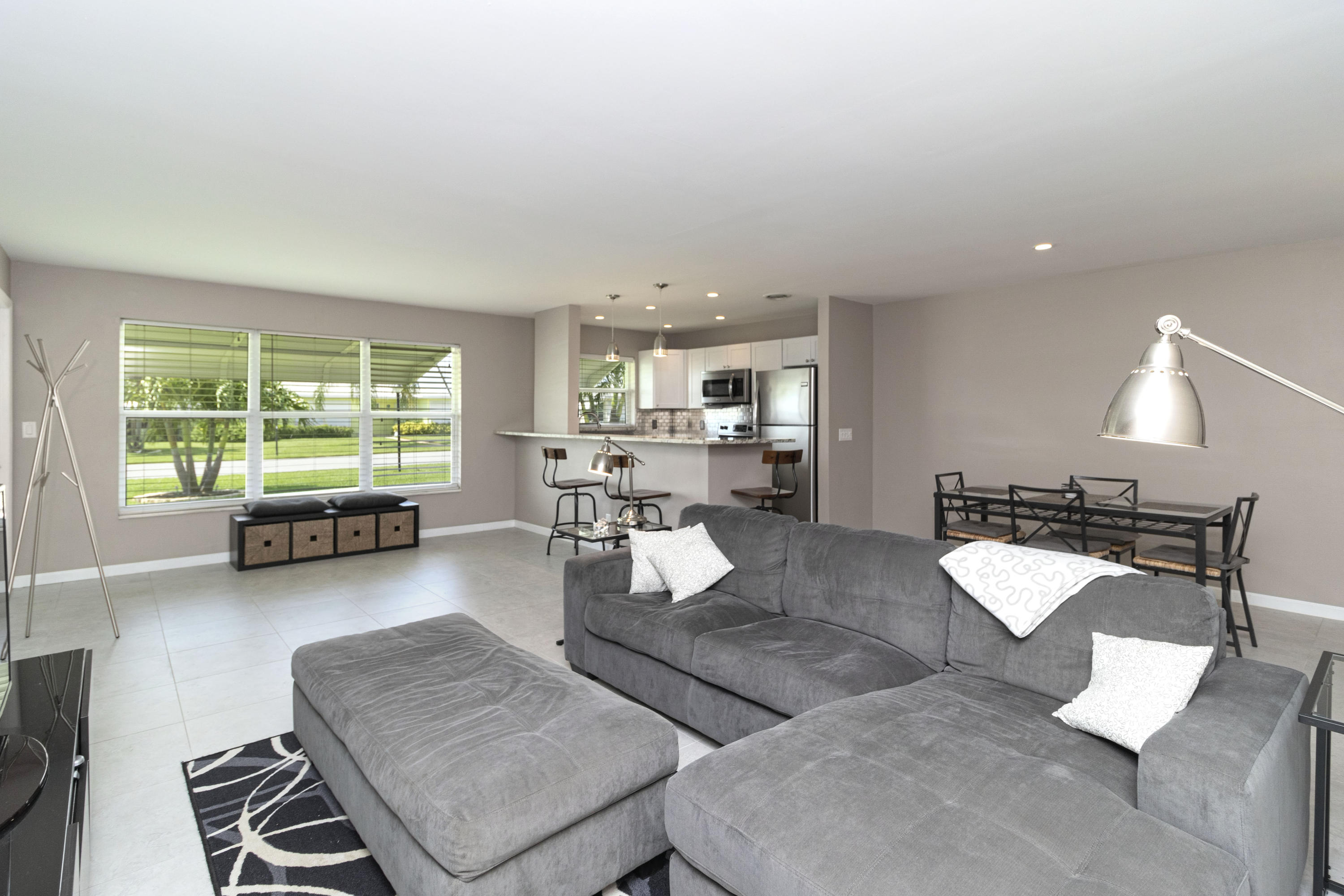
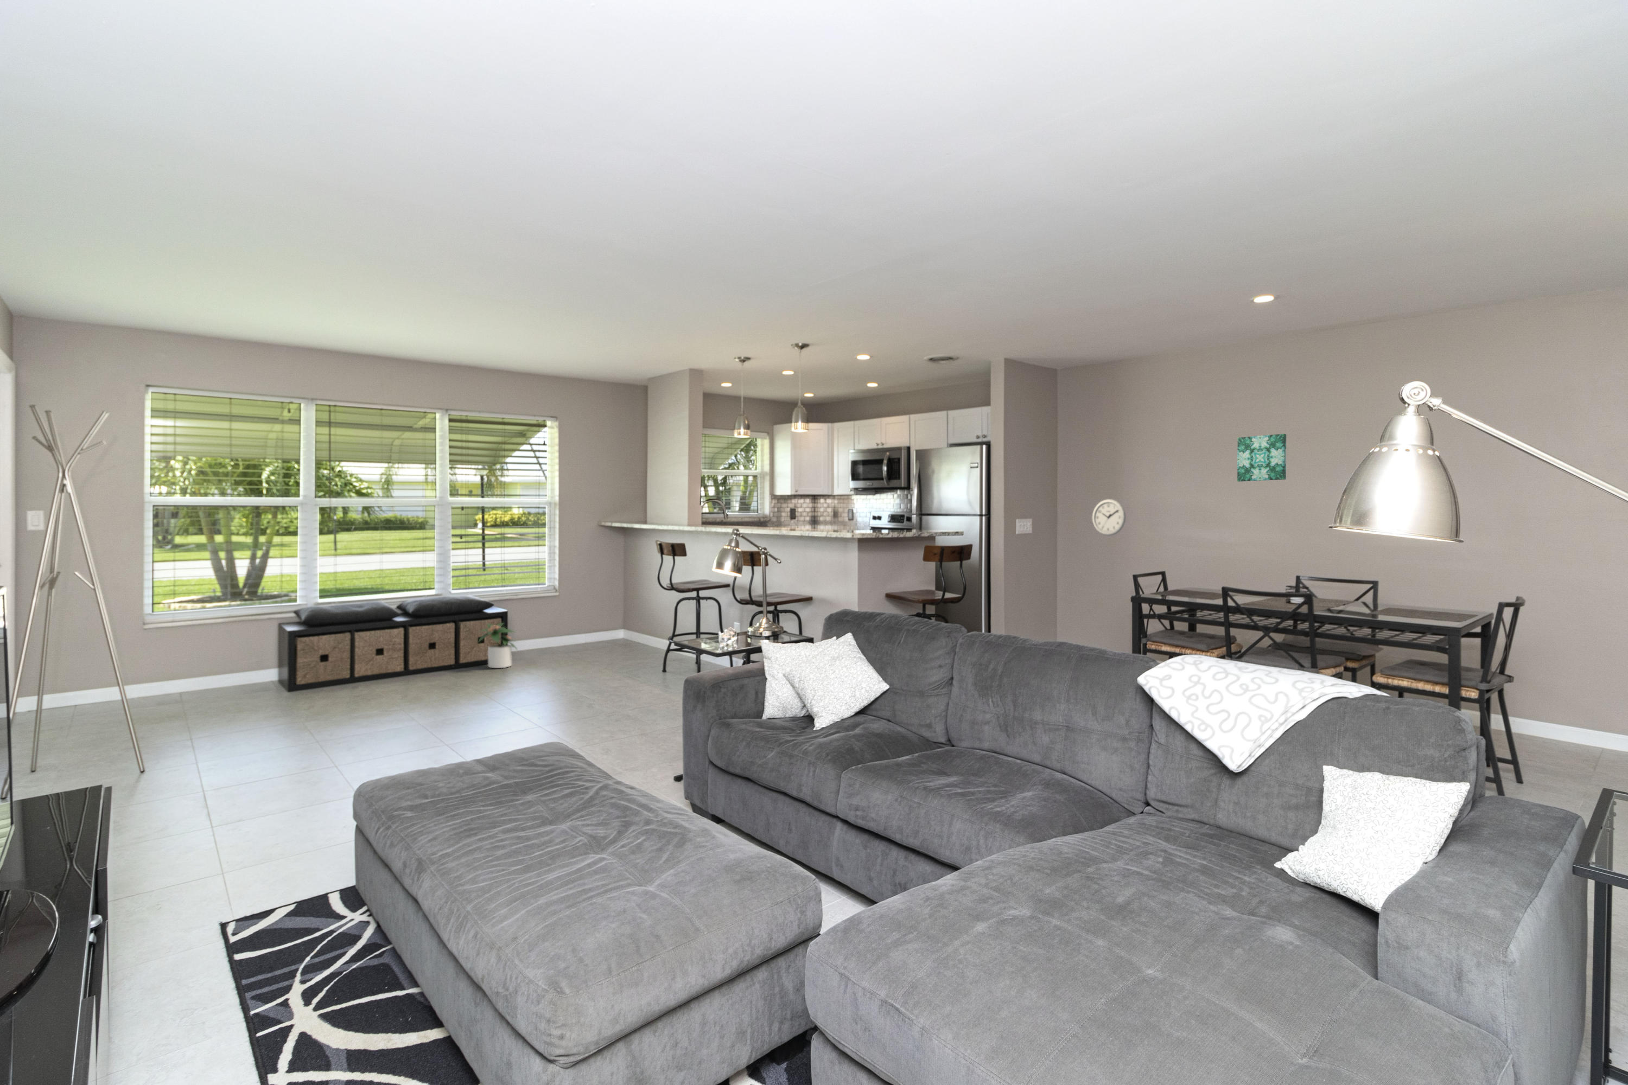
+ wall clock [1091,499,1127,536]
+ wall art [1237,434,1286,482]
+ potted plant [477,622,518,668]
